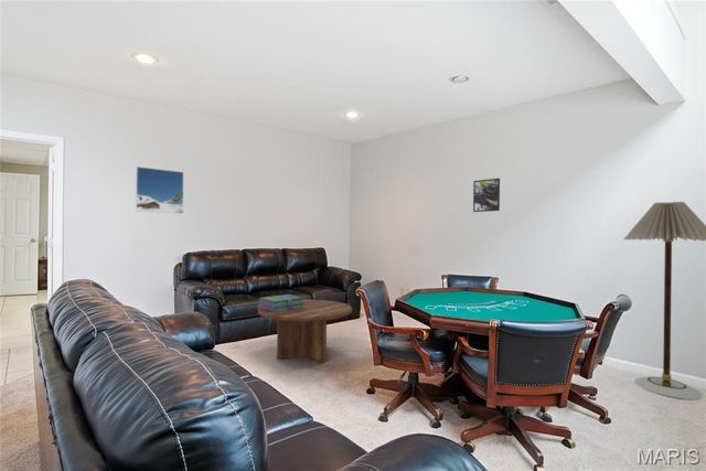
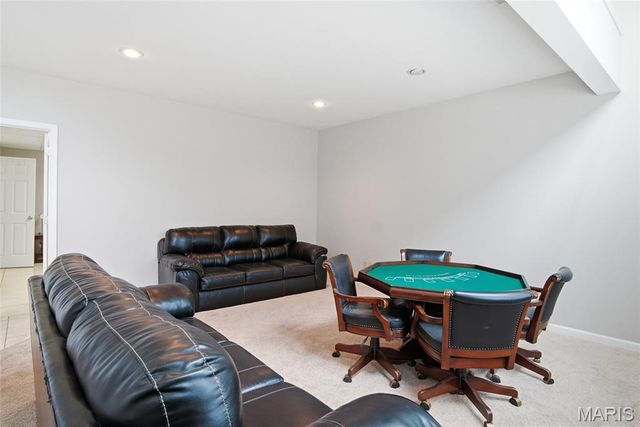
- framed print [135,165,184,214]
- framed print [472,178,501,213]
- coffee table [257,299,353,363]
- stack of books [257,293,304,312]
- floor lamp [623,201,706,400]
